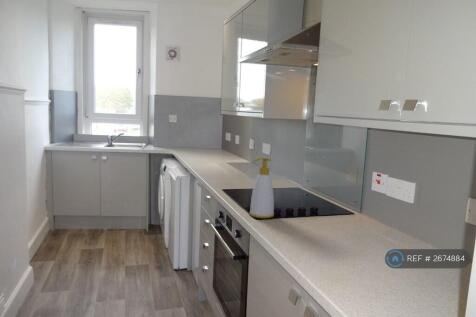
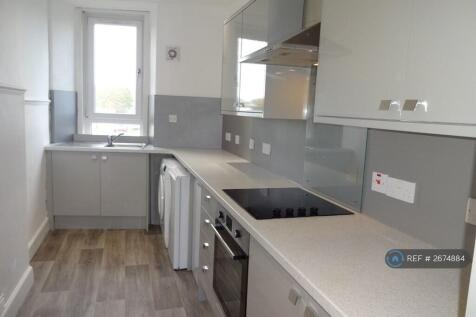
- soap bottle [248,156,275,219]
